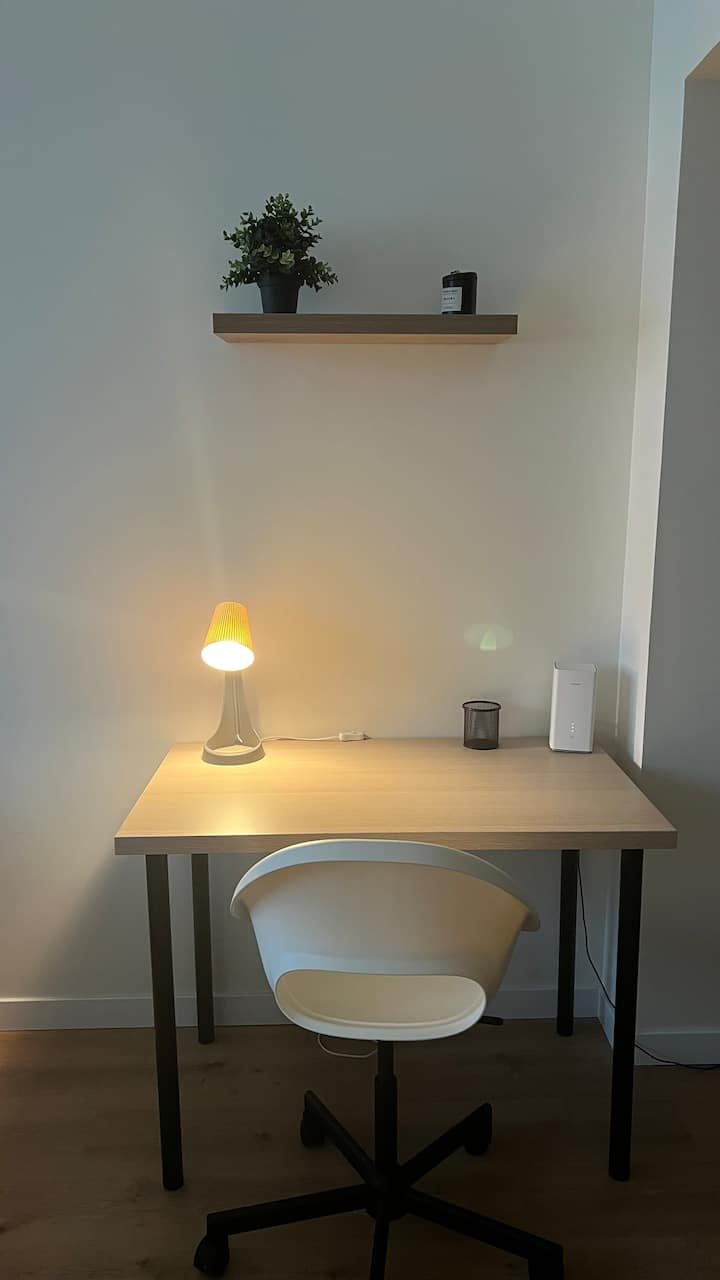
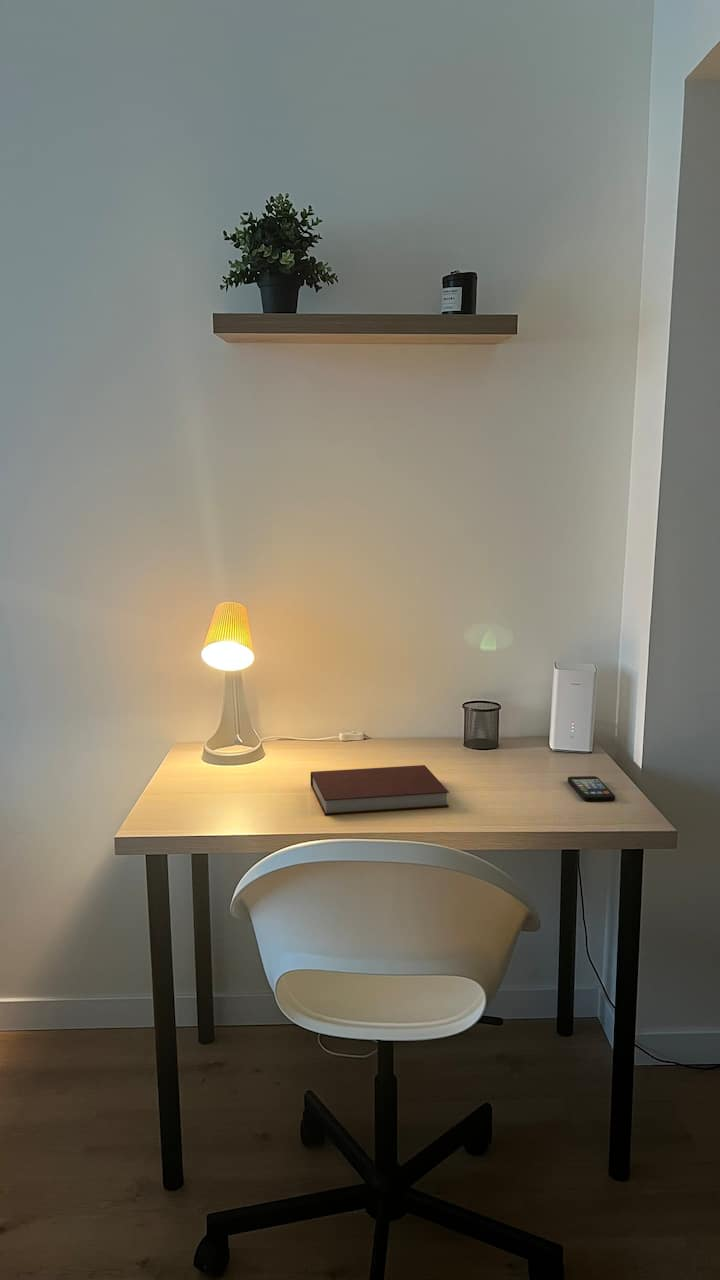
+ notebook [310,764,450,816]
+ smartphone [567,775,616,802]
